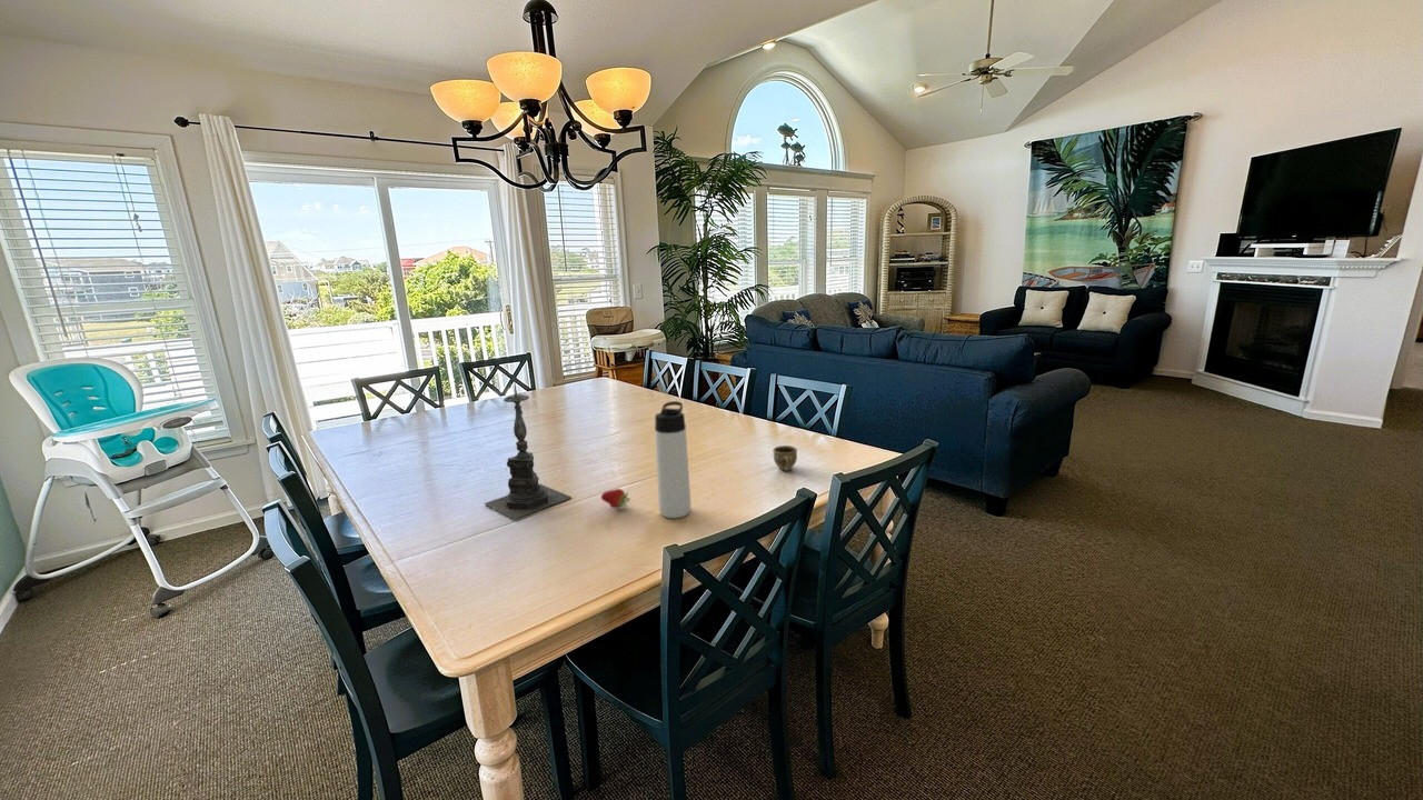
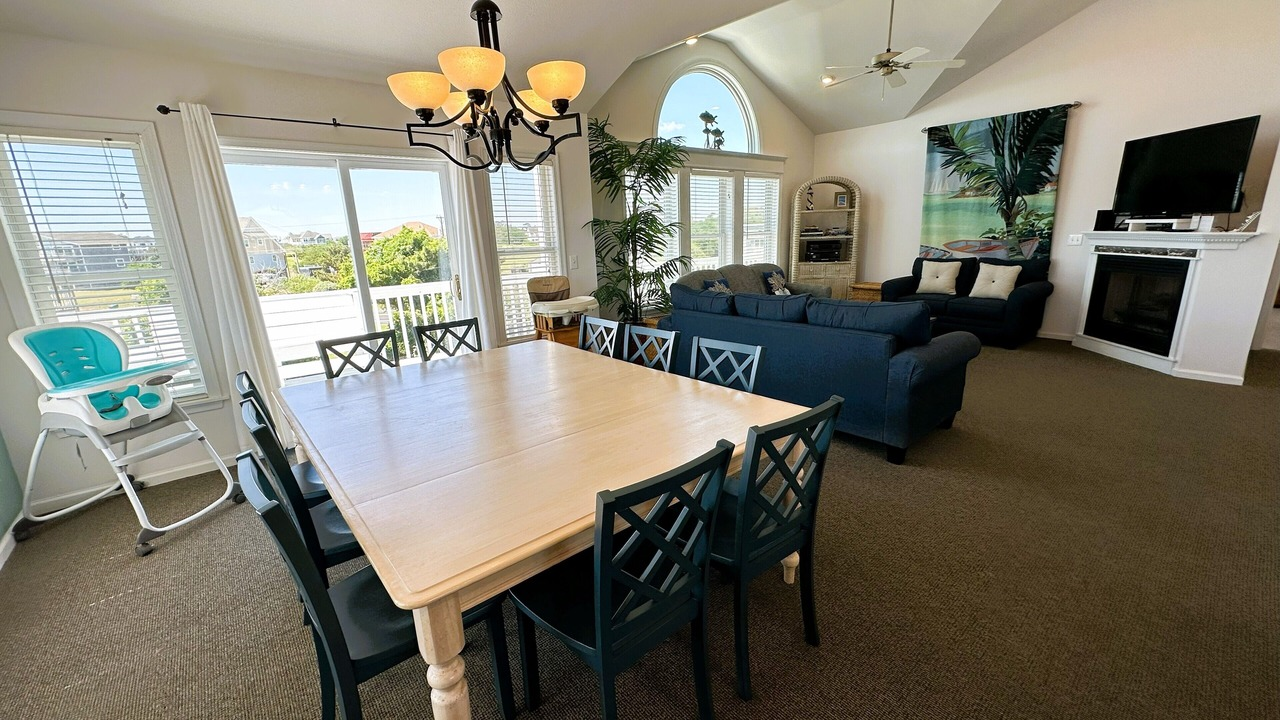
- cup [772,444,798,472]
- fruit [600,488,633,510]
- candle holder [484,378,573,520]
- thermos bottle [654,400,691,520]
